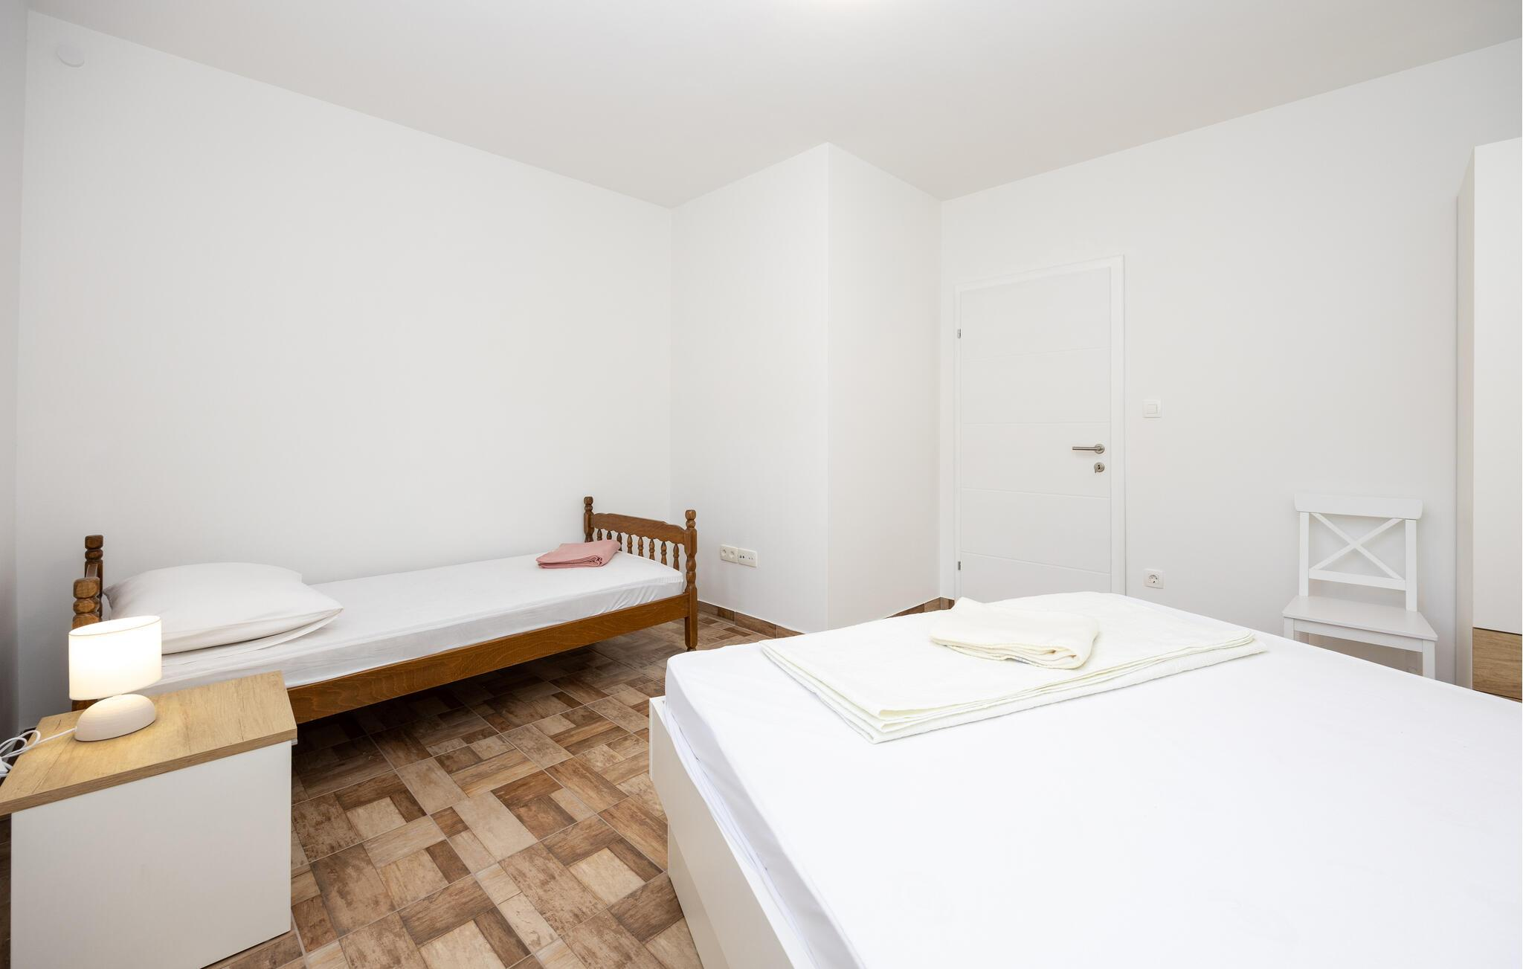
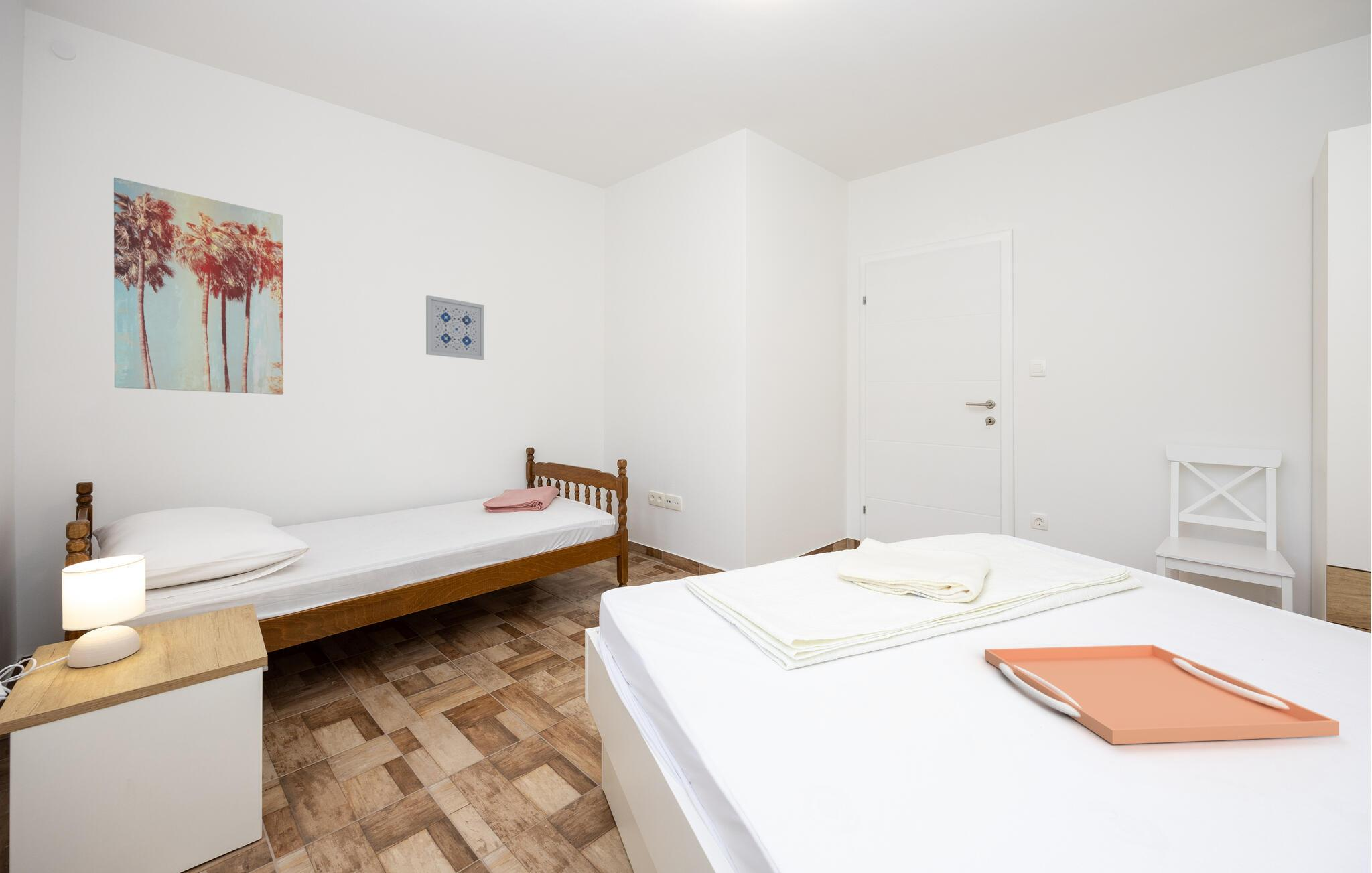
+ serving tray [984,644,1340,745]
+ wall art [113,177,284,395]
+ wall art [425,295,485,360]
